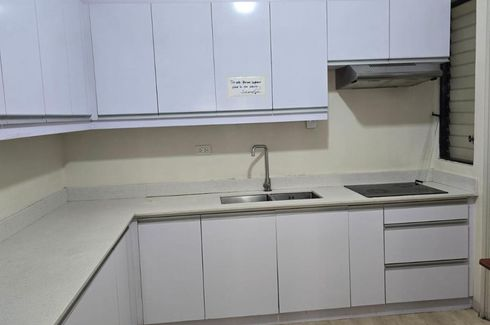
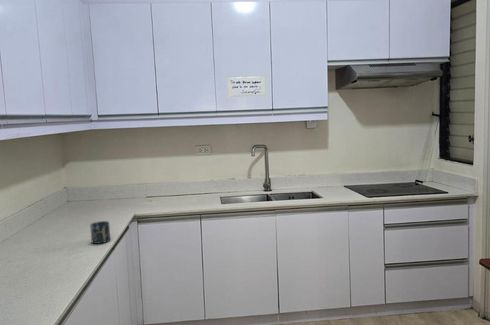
+ cup [89,220,111,245]
